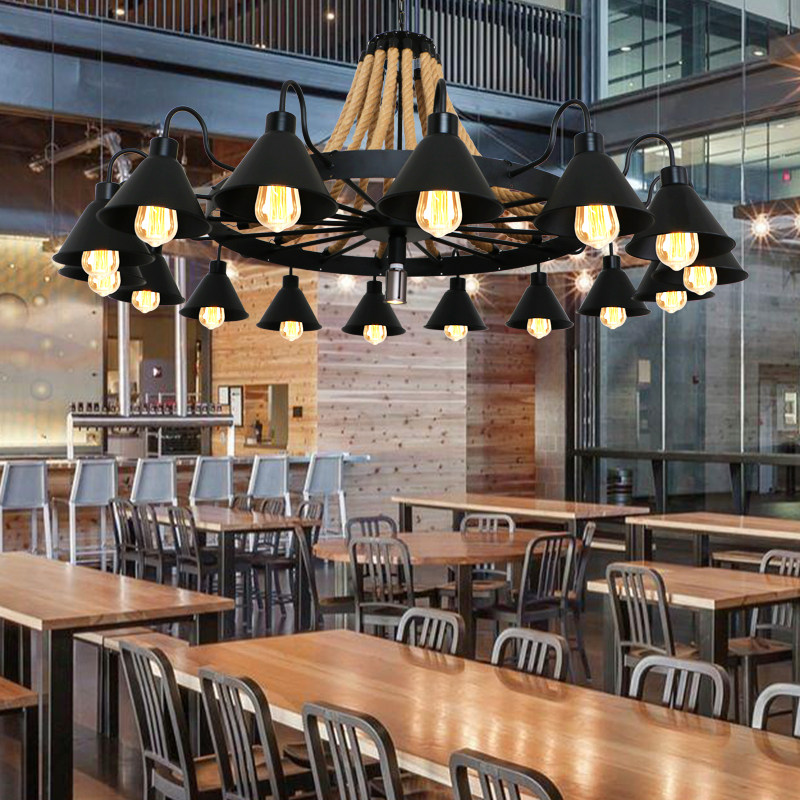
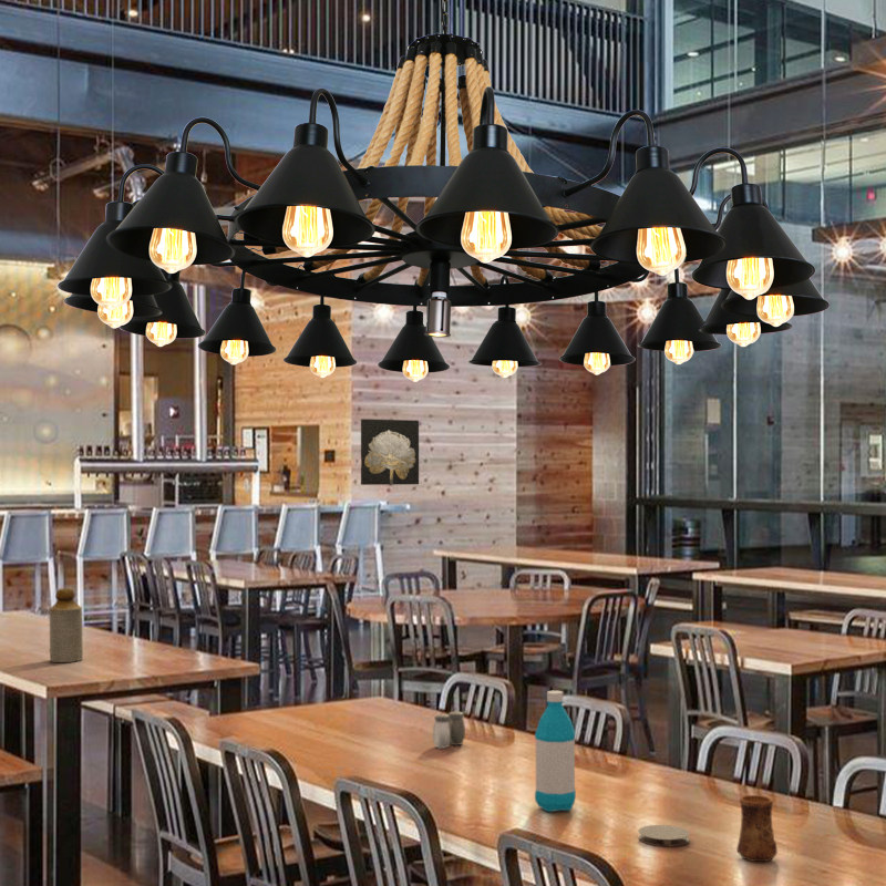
+ cup [735,794,779,863]
+ salt and pepper shaker [432,711,466,749]
+ bottle [48,587,84,663]
+ wall art [360,418,420,486]
+ water bottle [534,690,577,813]
+ coaster [637,824,691,847]
